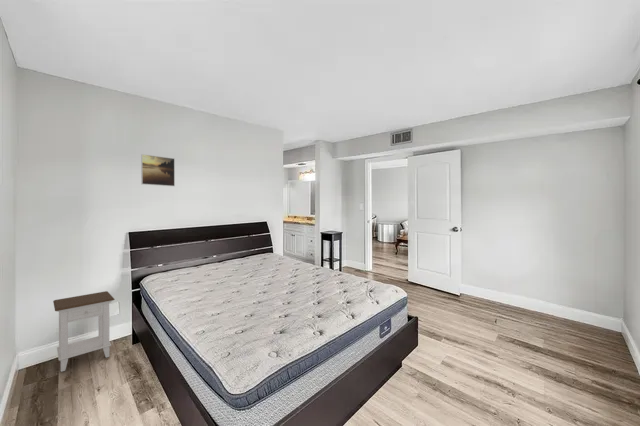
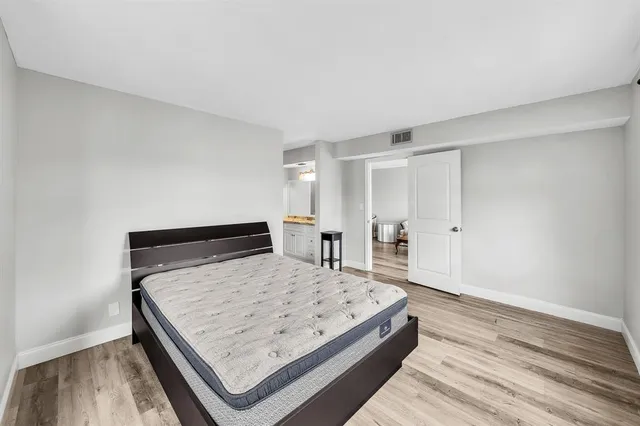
- nightstand [52,290,116,373]
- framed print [140,153,176,187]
